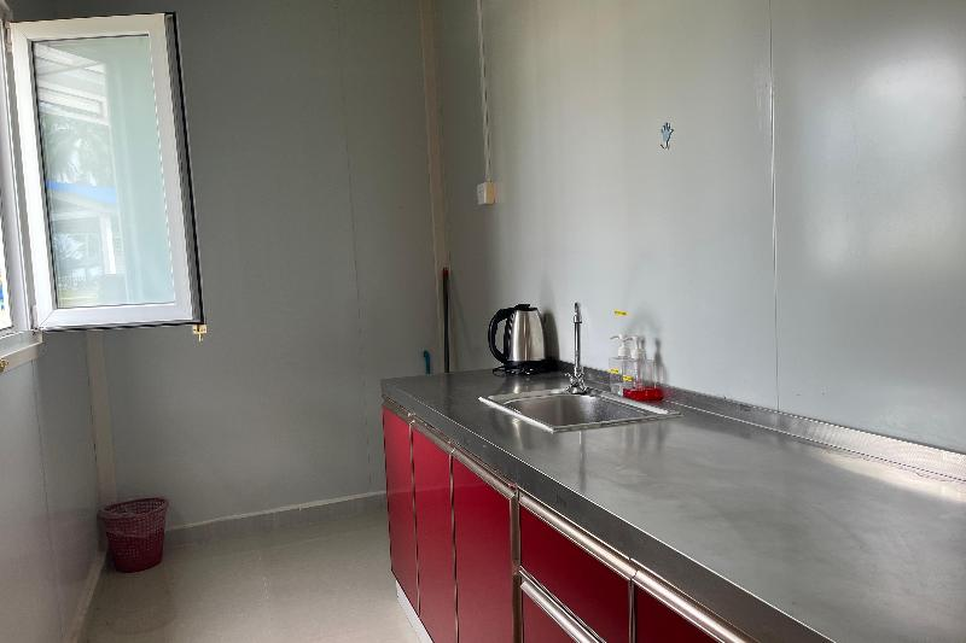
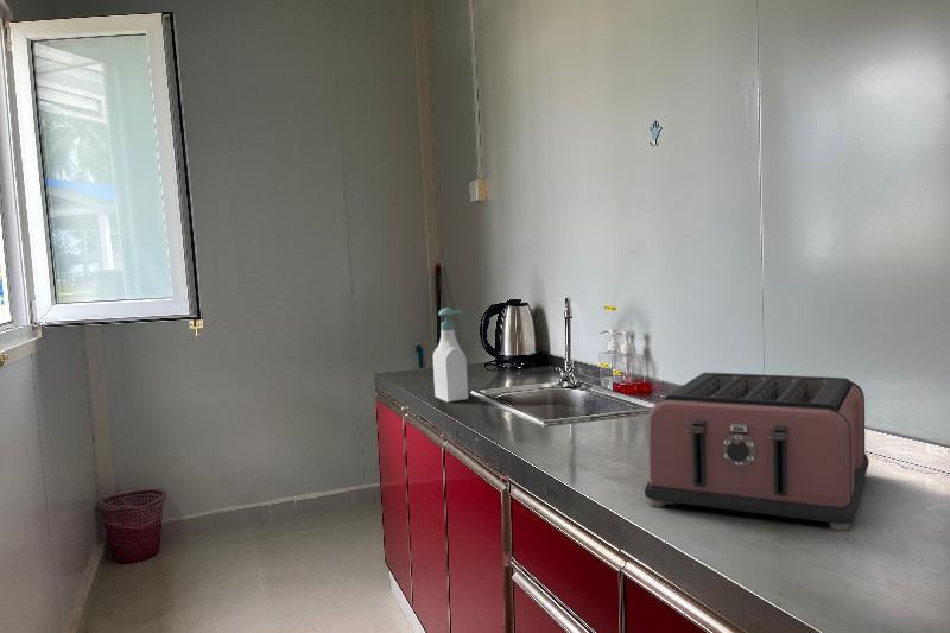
+ toaster [644,372,870,532]
+ soap bottle [432,306,469,403]
